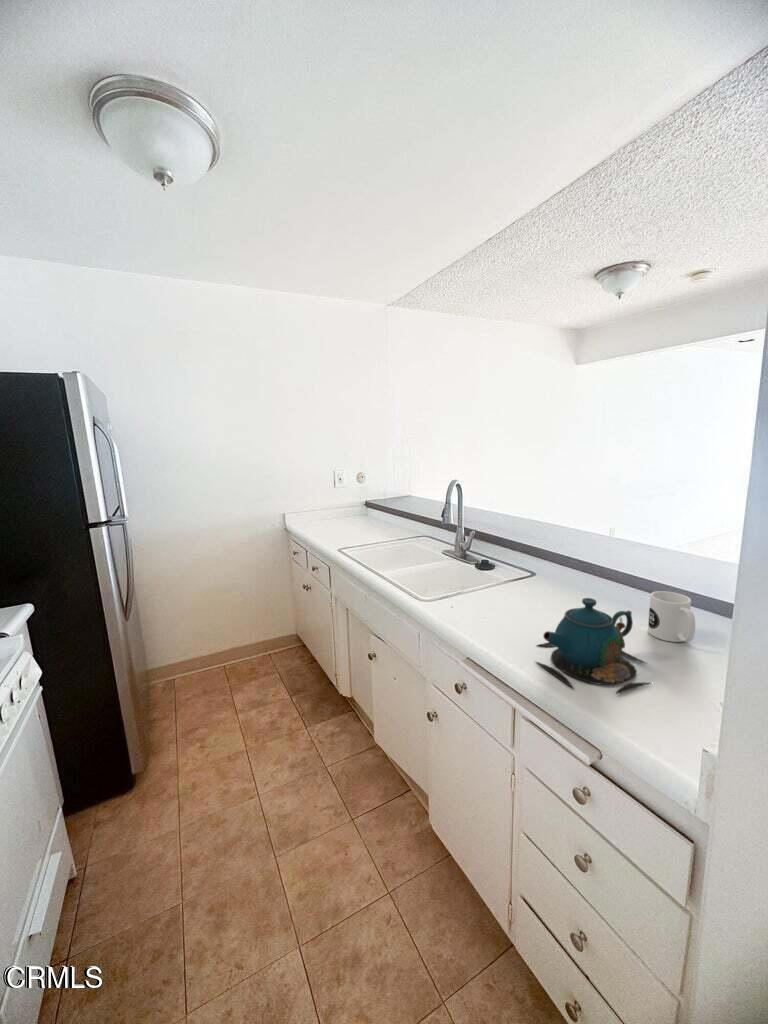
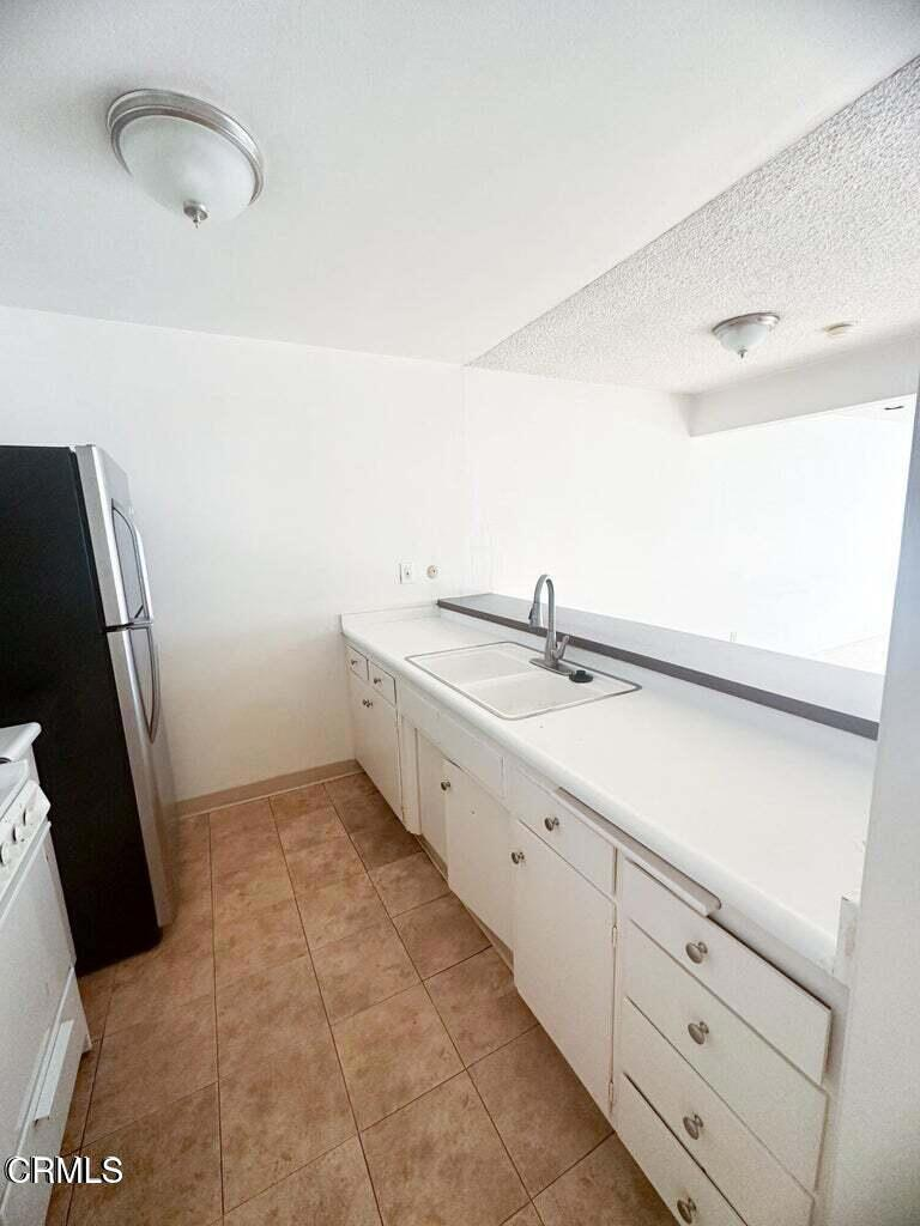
- mug [647,590,696,643]
- teapot [534,597,651,695]
